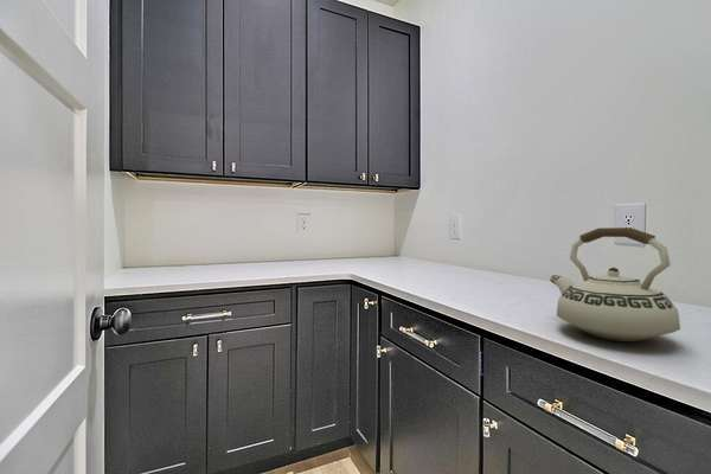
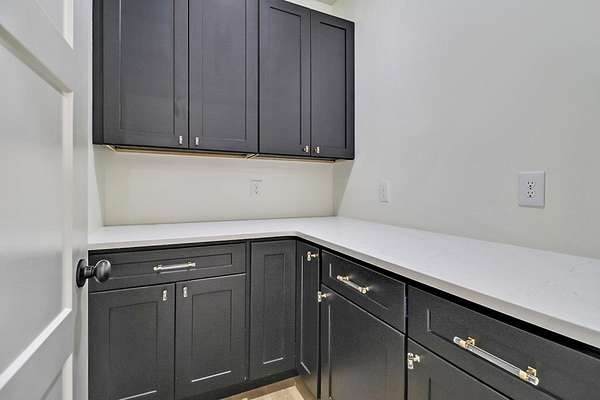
- teakettle [549,226,681,342]
